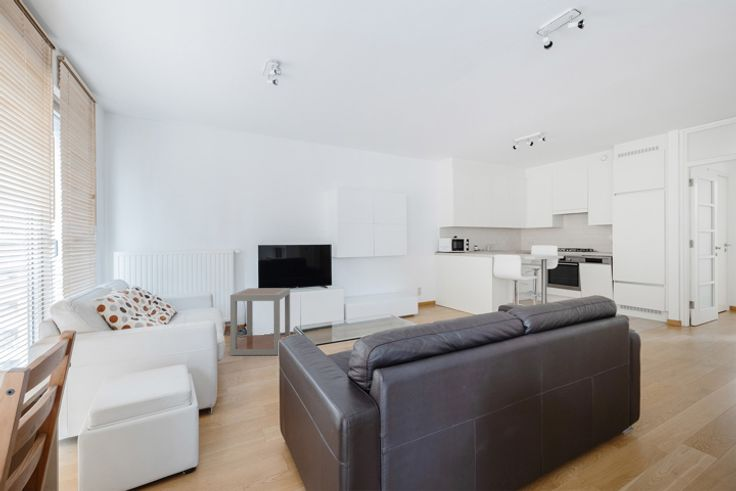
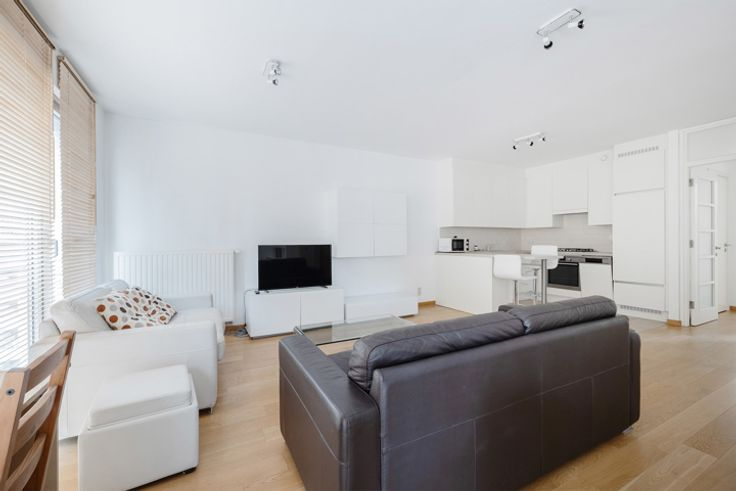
- side table [229,287,291,356]
